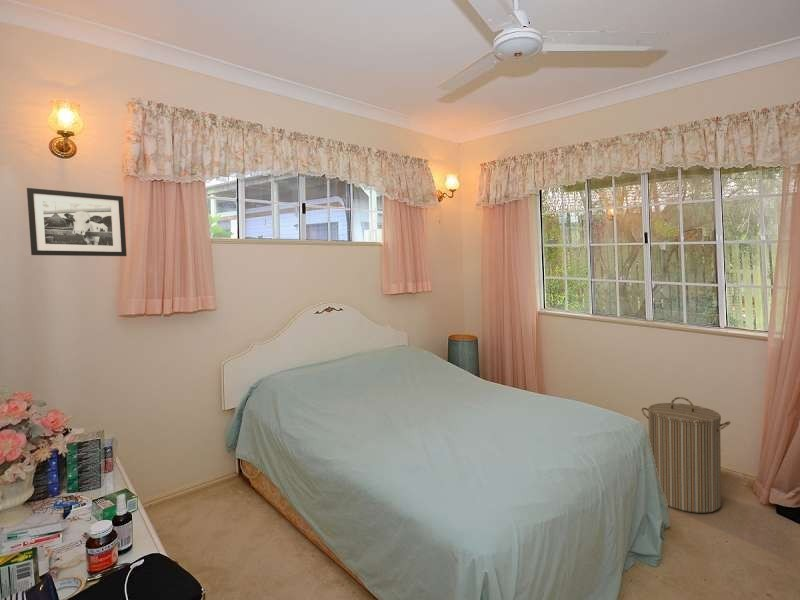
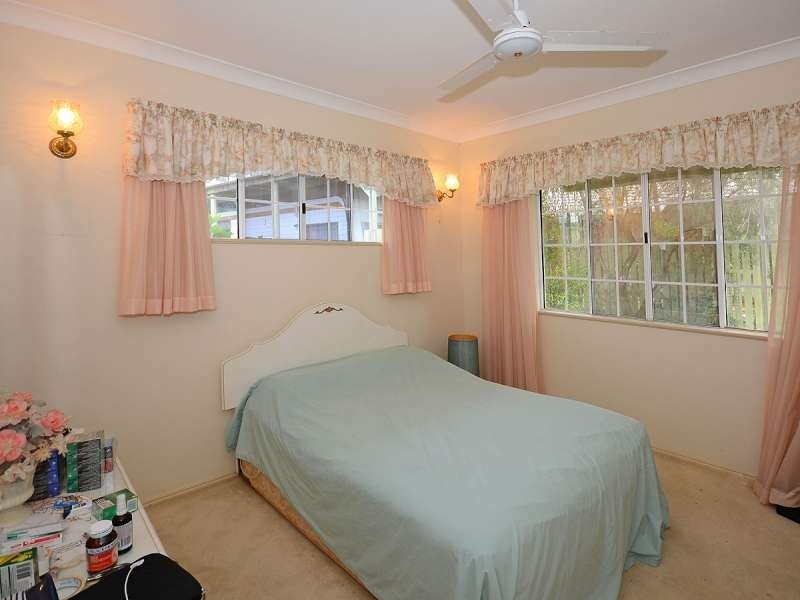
- laundry hamper [641,396,731,514]
- picture frame [26,187,128,257]
